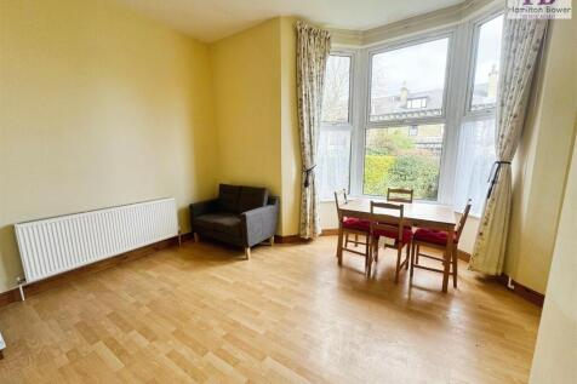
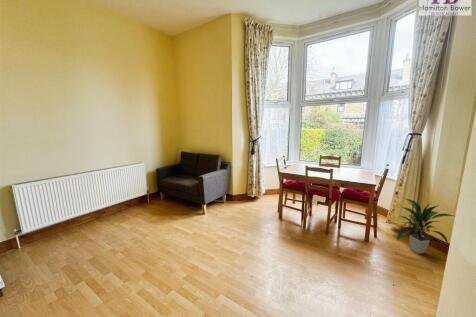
+ indoor plant [395,197,455,254]
